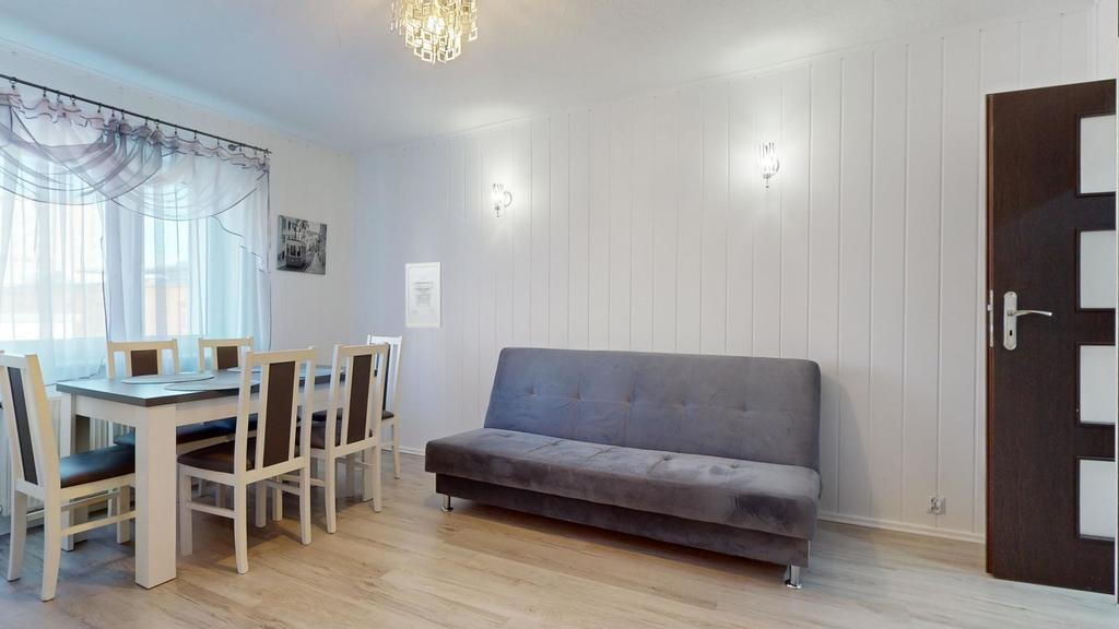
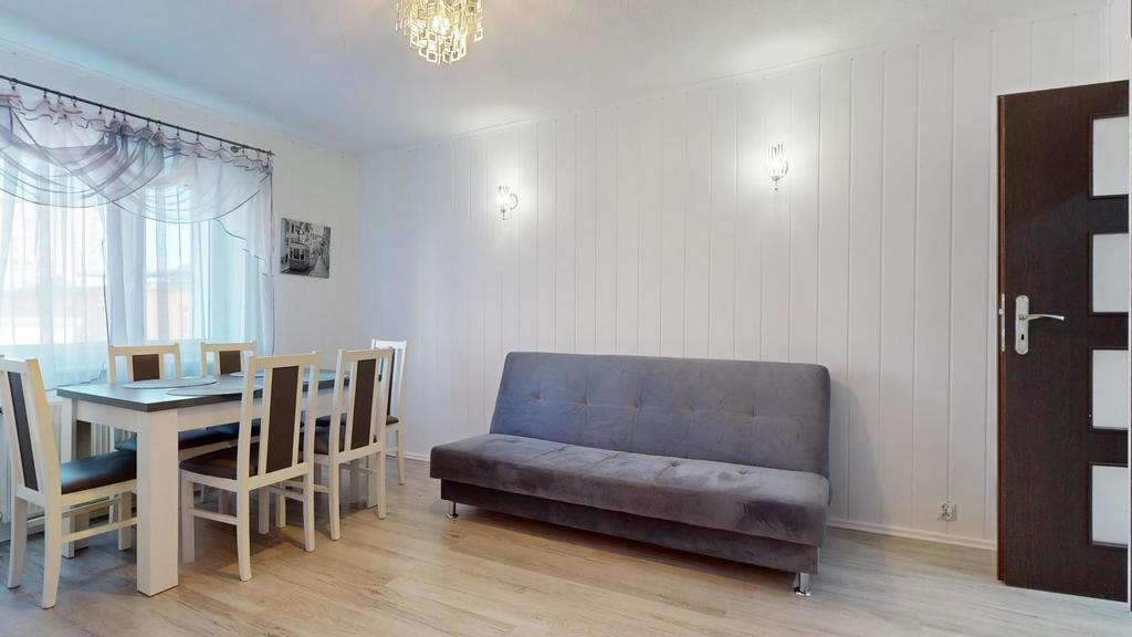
- wall art [404,261,443,329]
